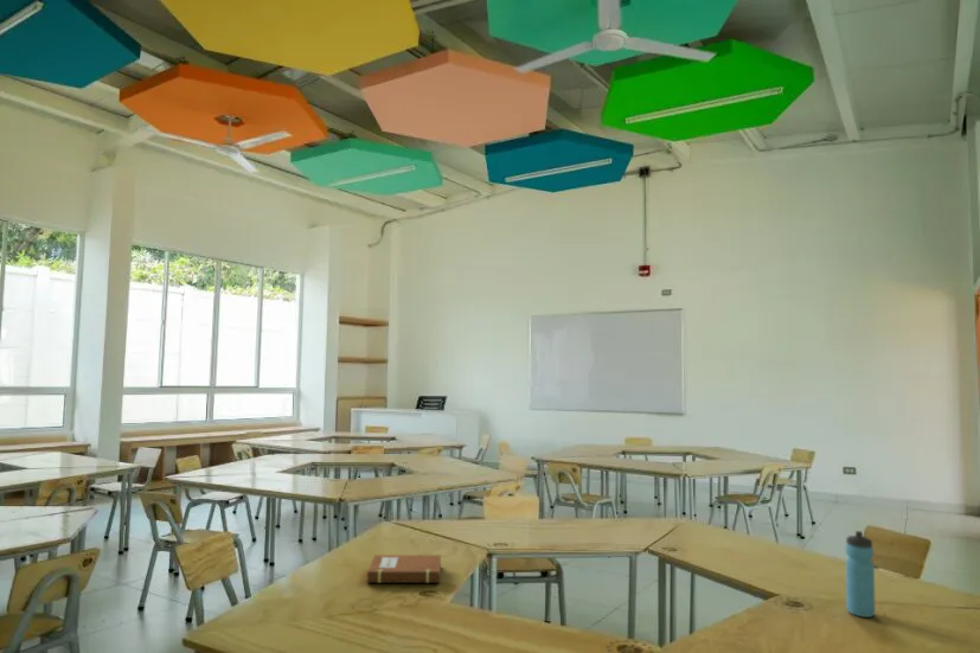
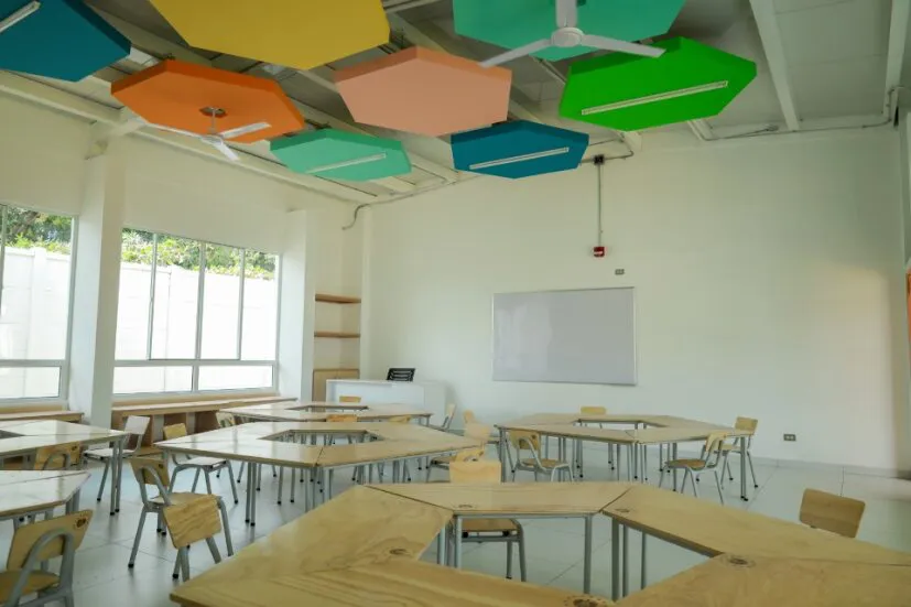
- water bottle [844,530,877,619]
- notebook [364,553,442,584]
